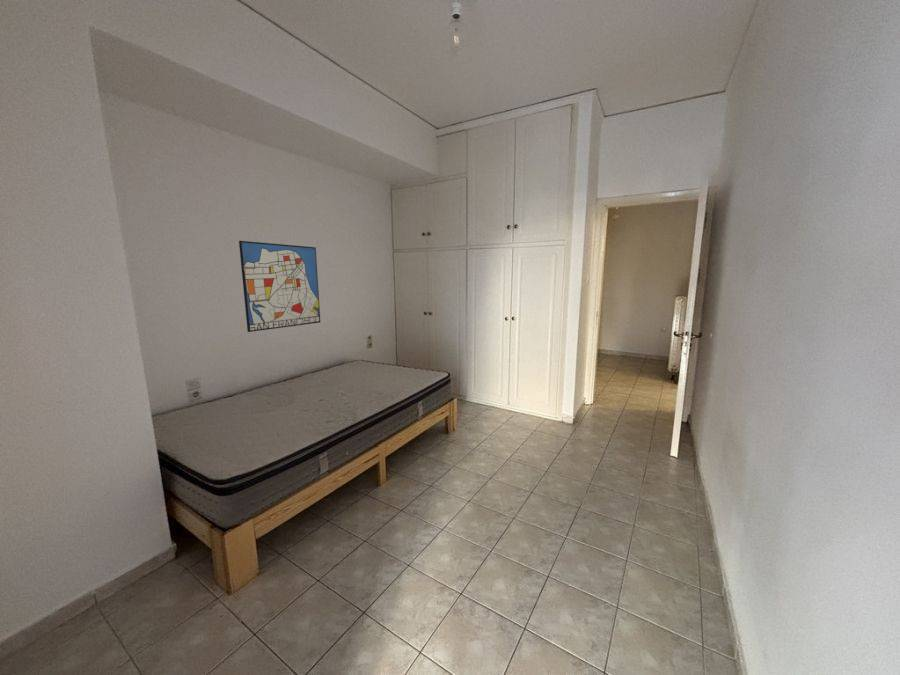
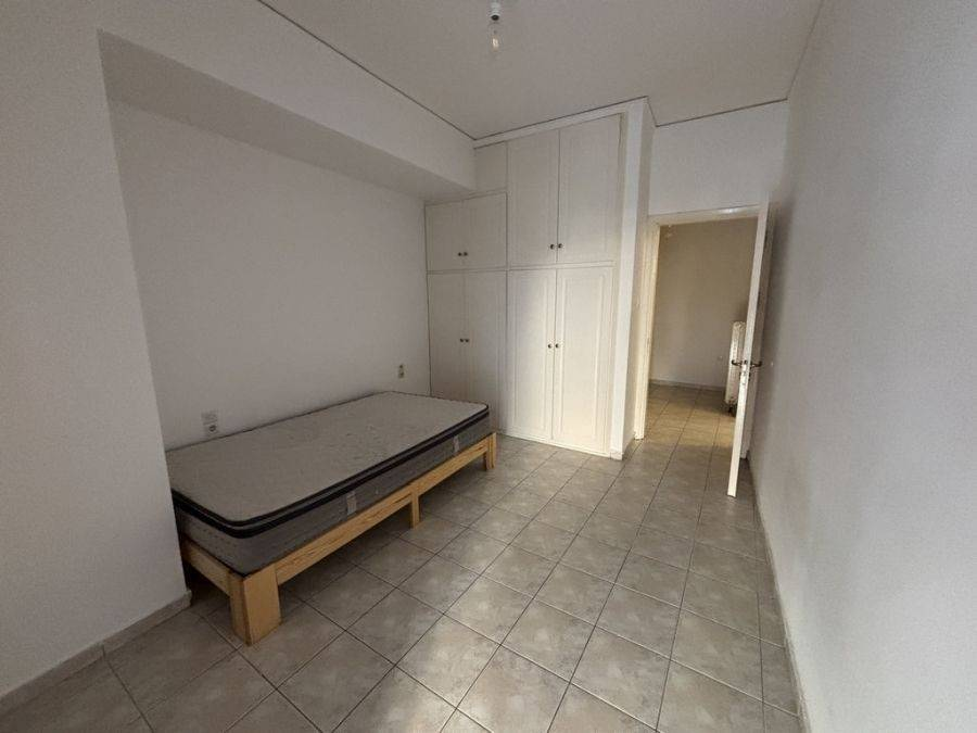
- wall art [238,240,321,333]
